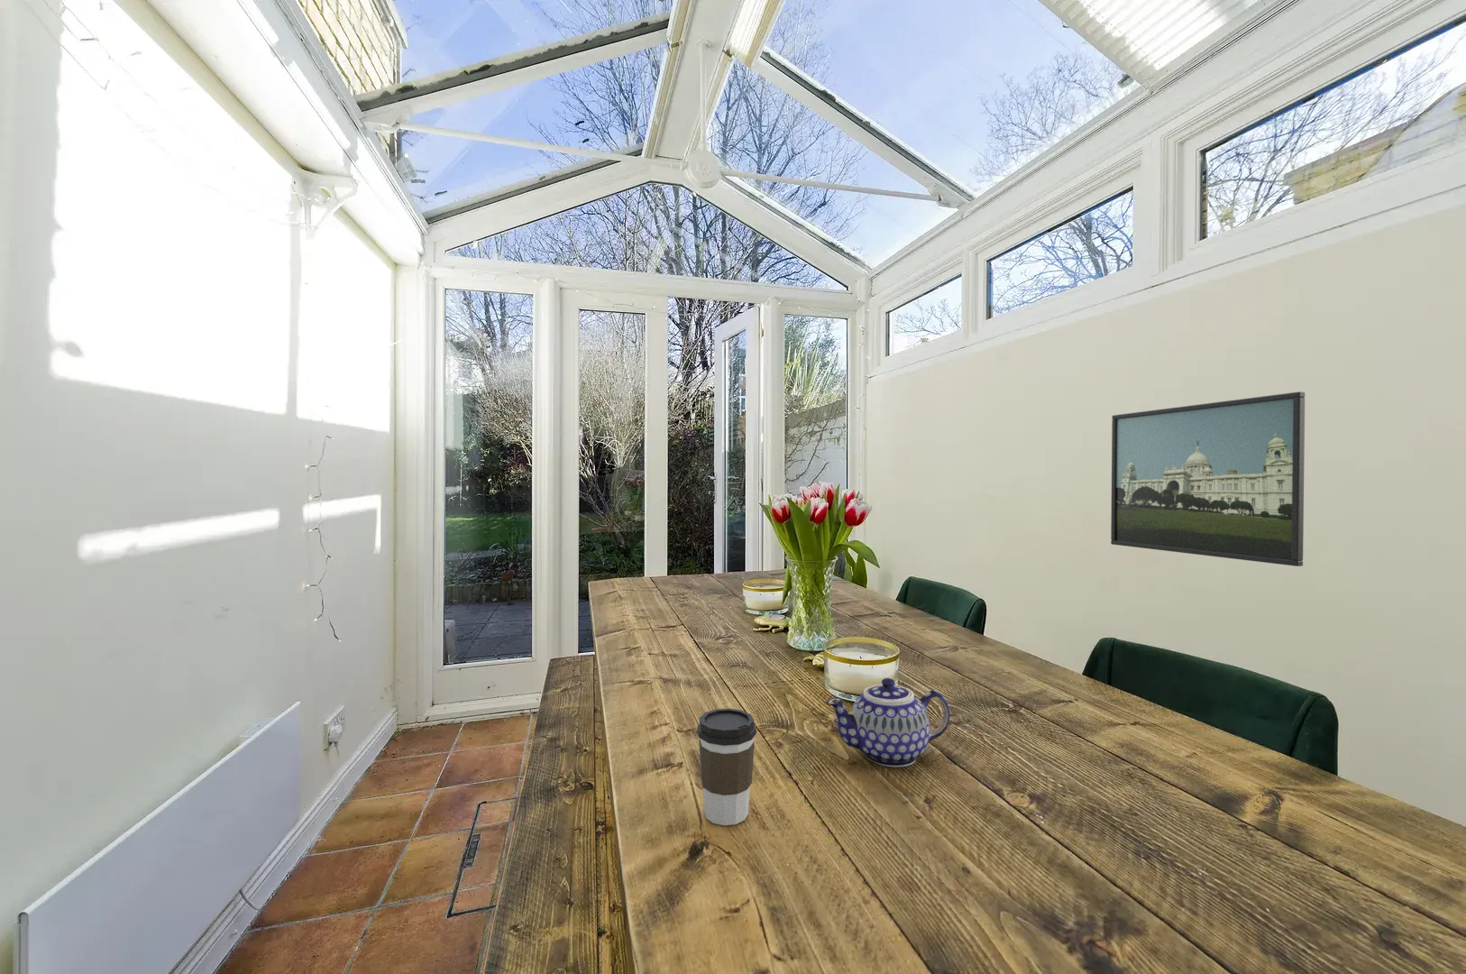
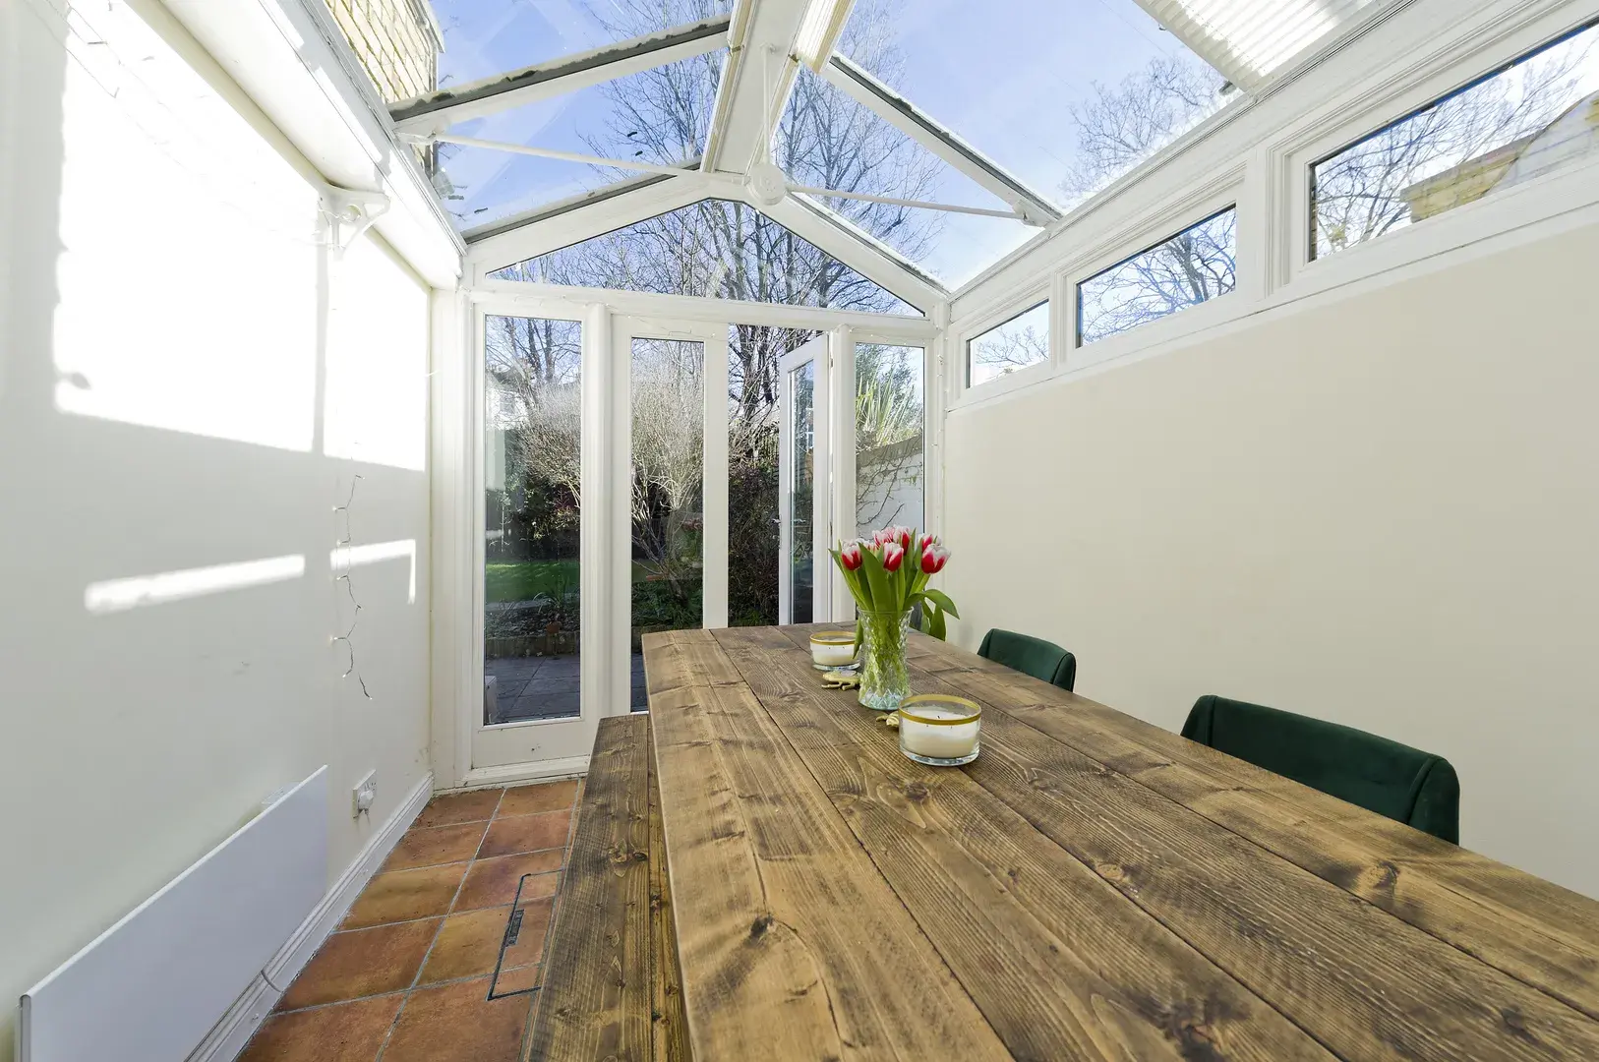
- coffee cup [696,708,757,826]
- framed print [1110,391,1305,567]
- teapot [825,677,951,767]
